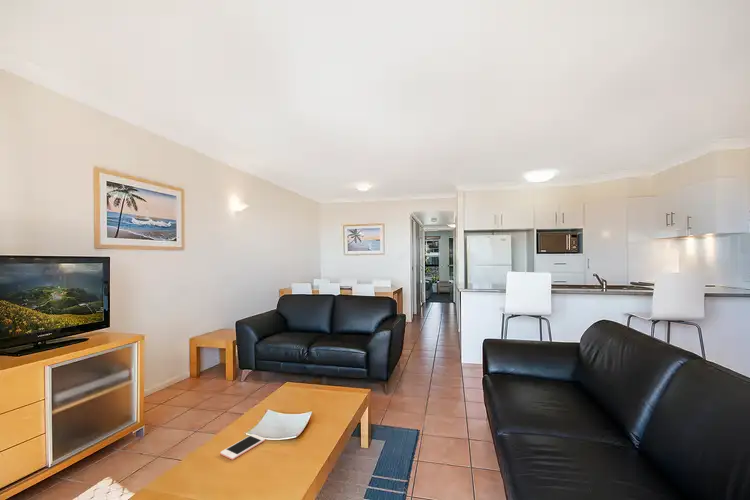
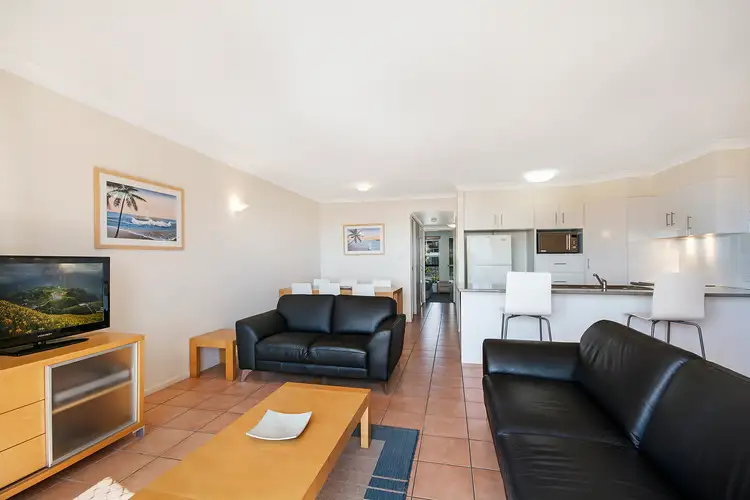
- cell phone [219,433,266,461]
